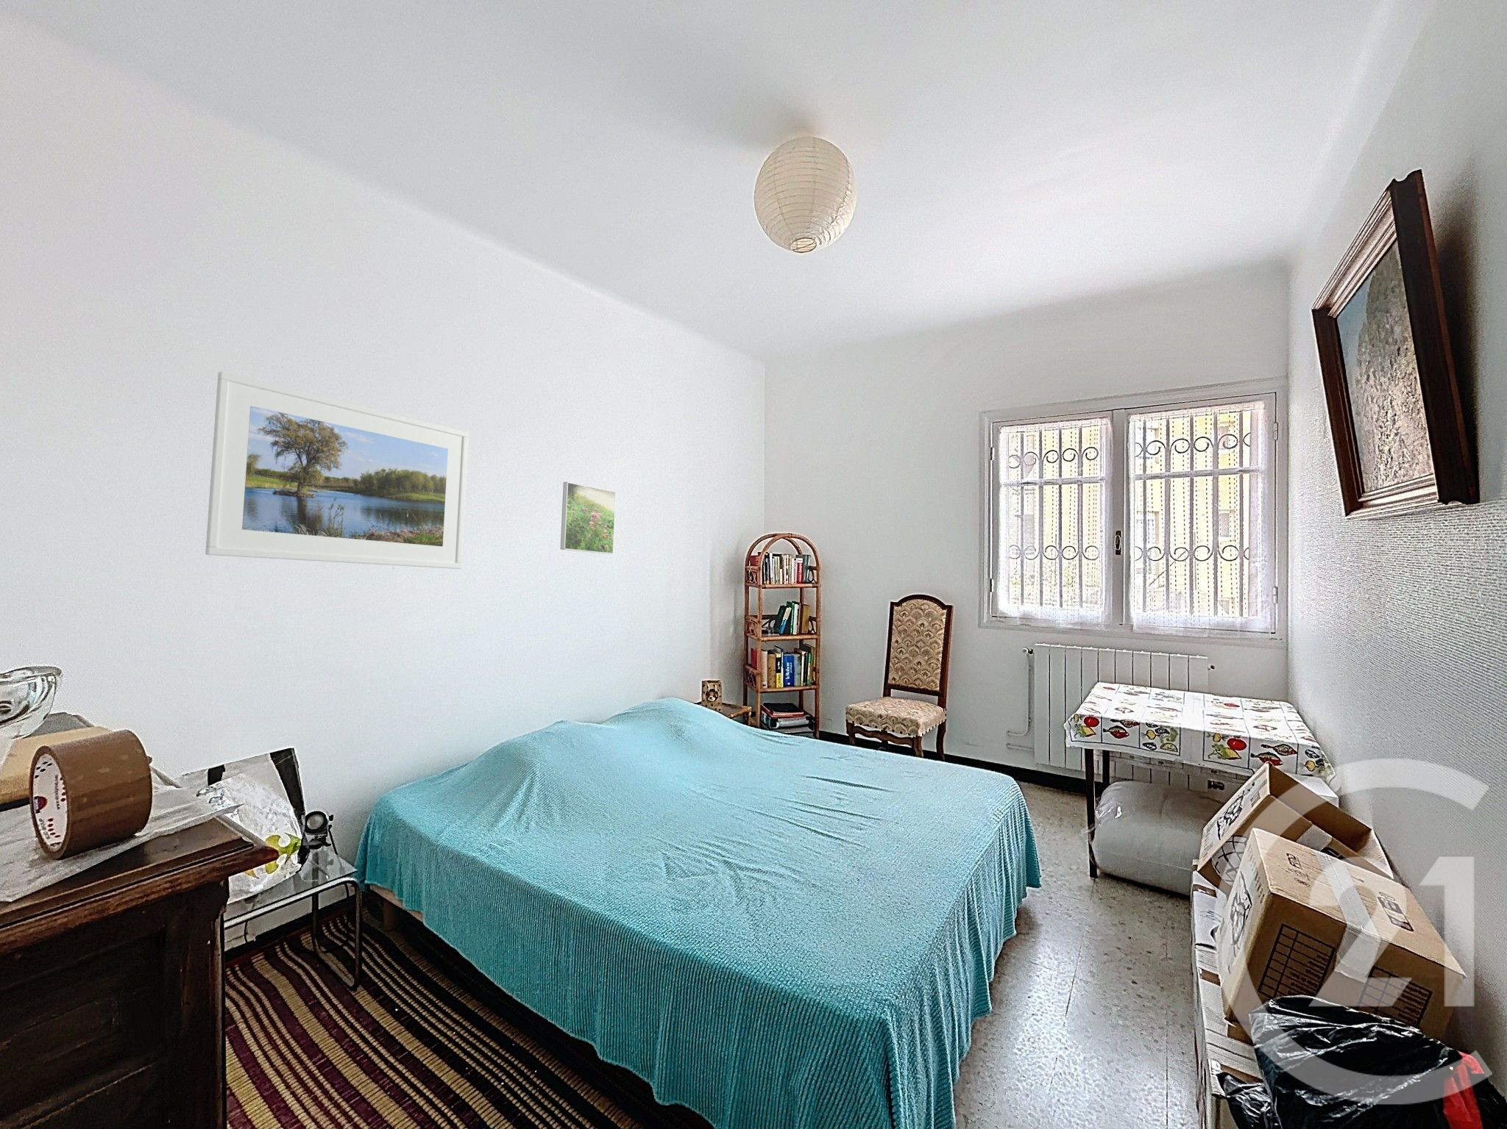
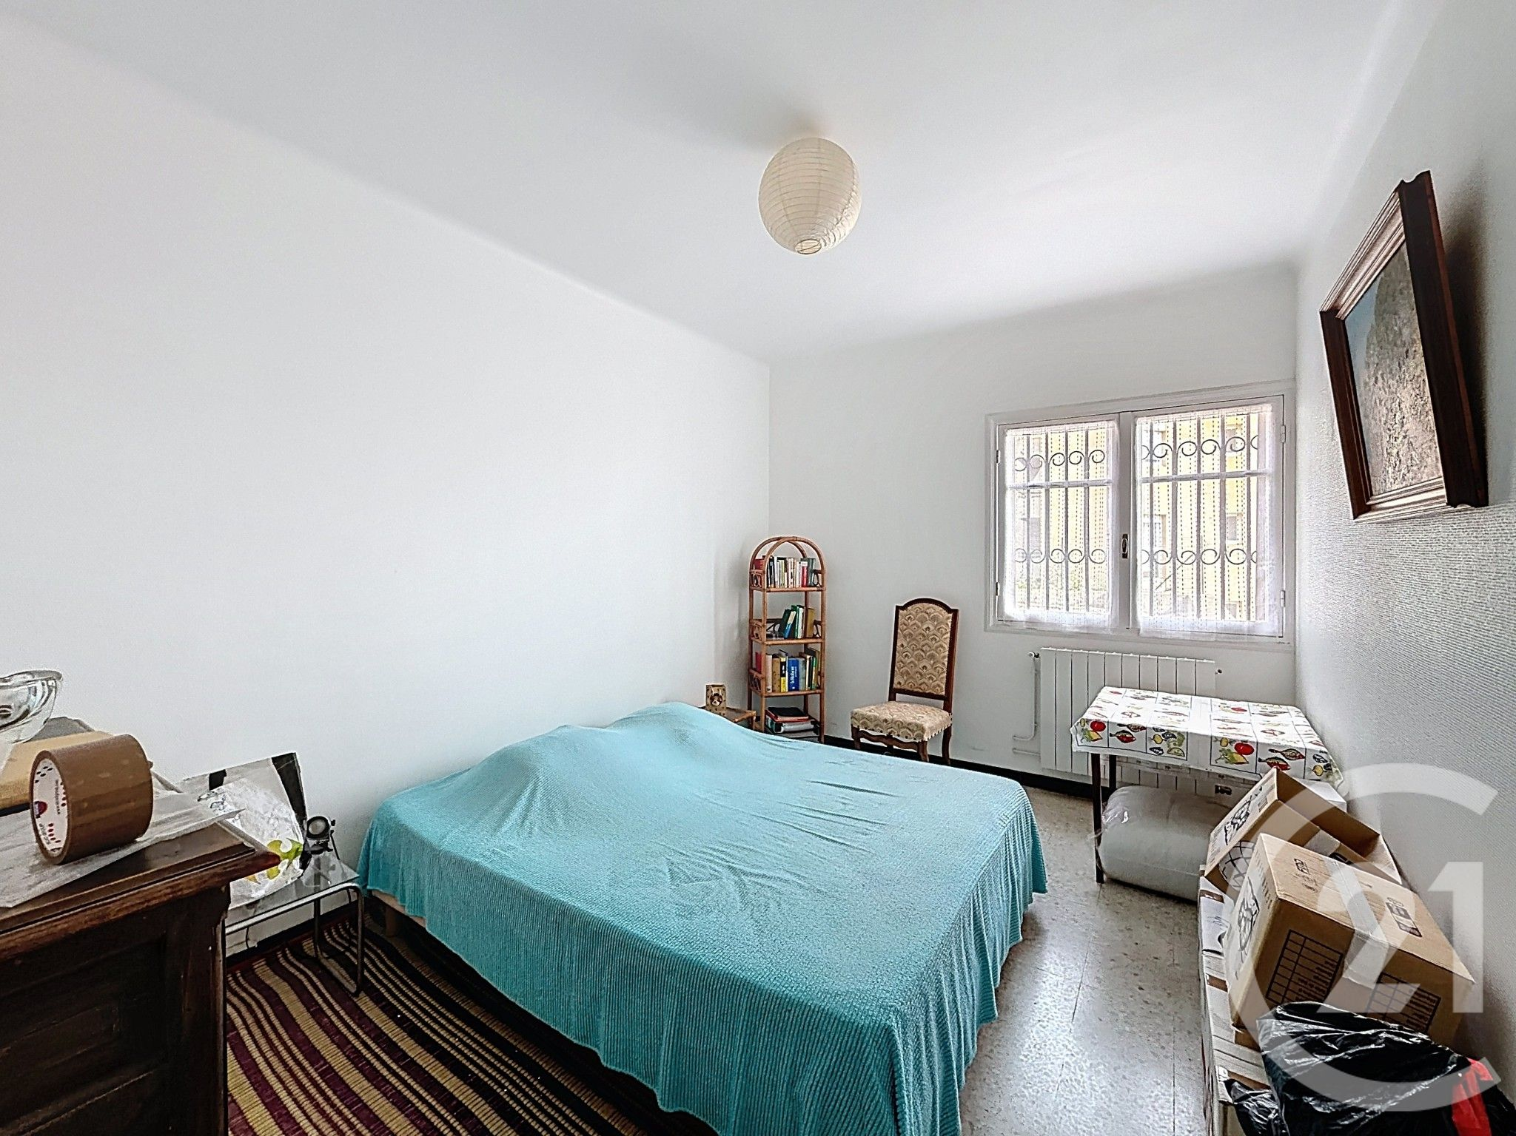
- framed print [560,481,617,555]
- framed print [204,371,470,569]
